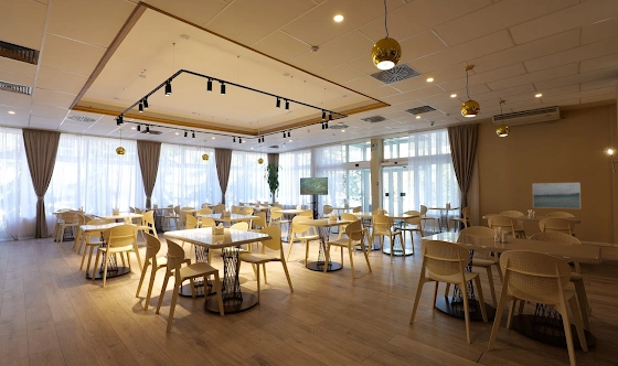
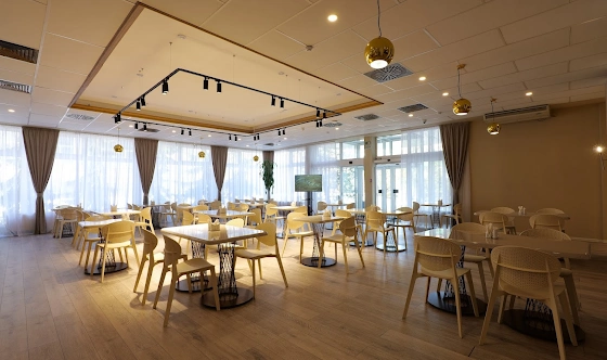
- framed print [532,182,582,209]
